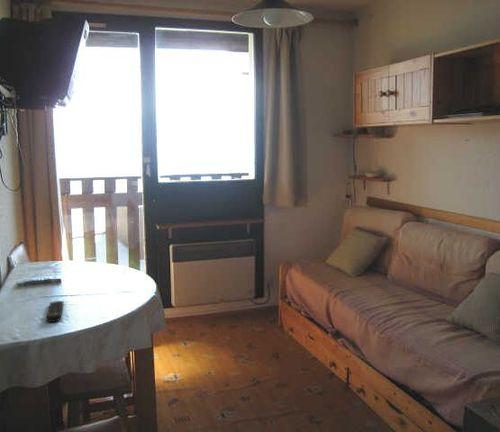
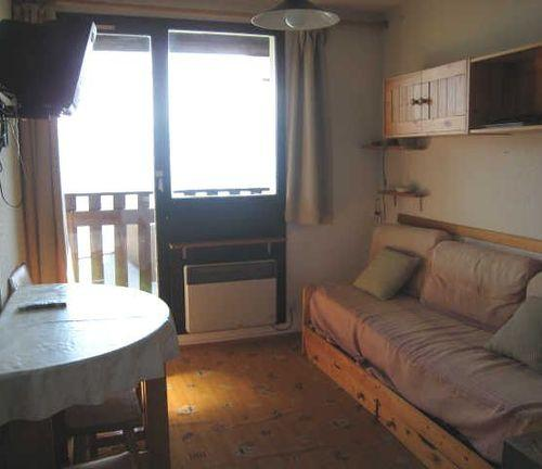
- remote control [45,300,65,323]
